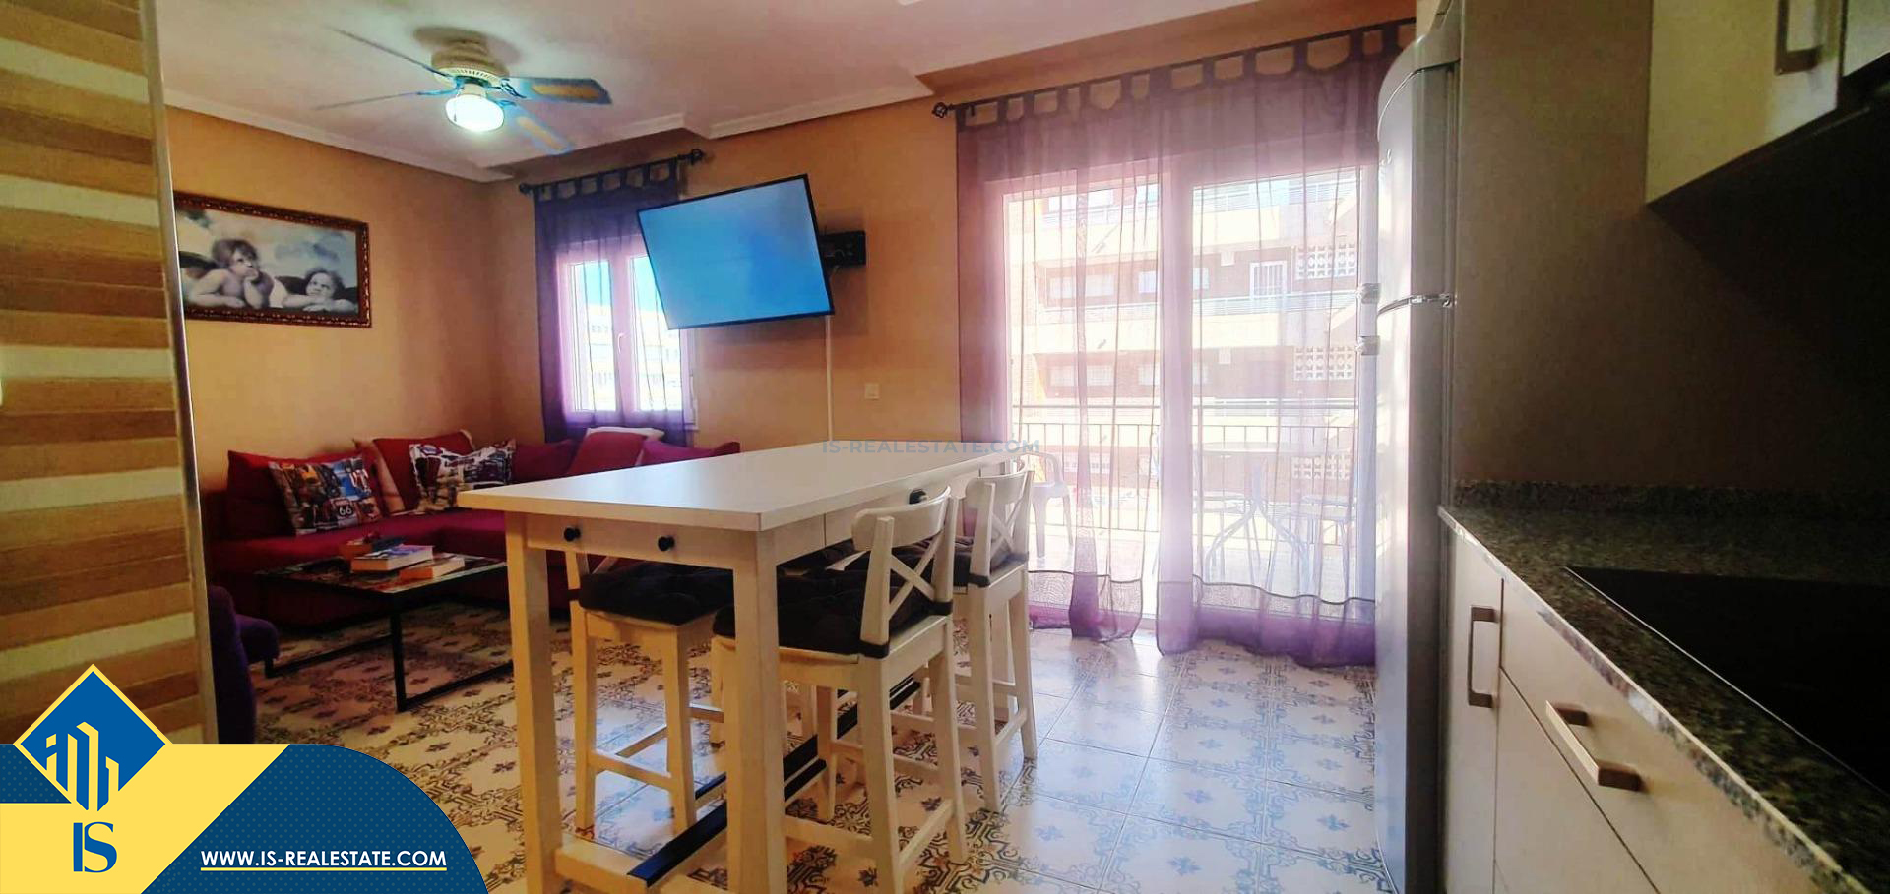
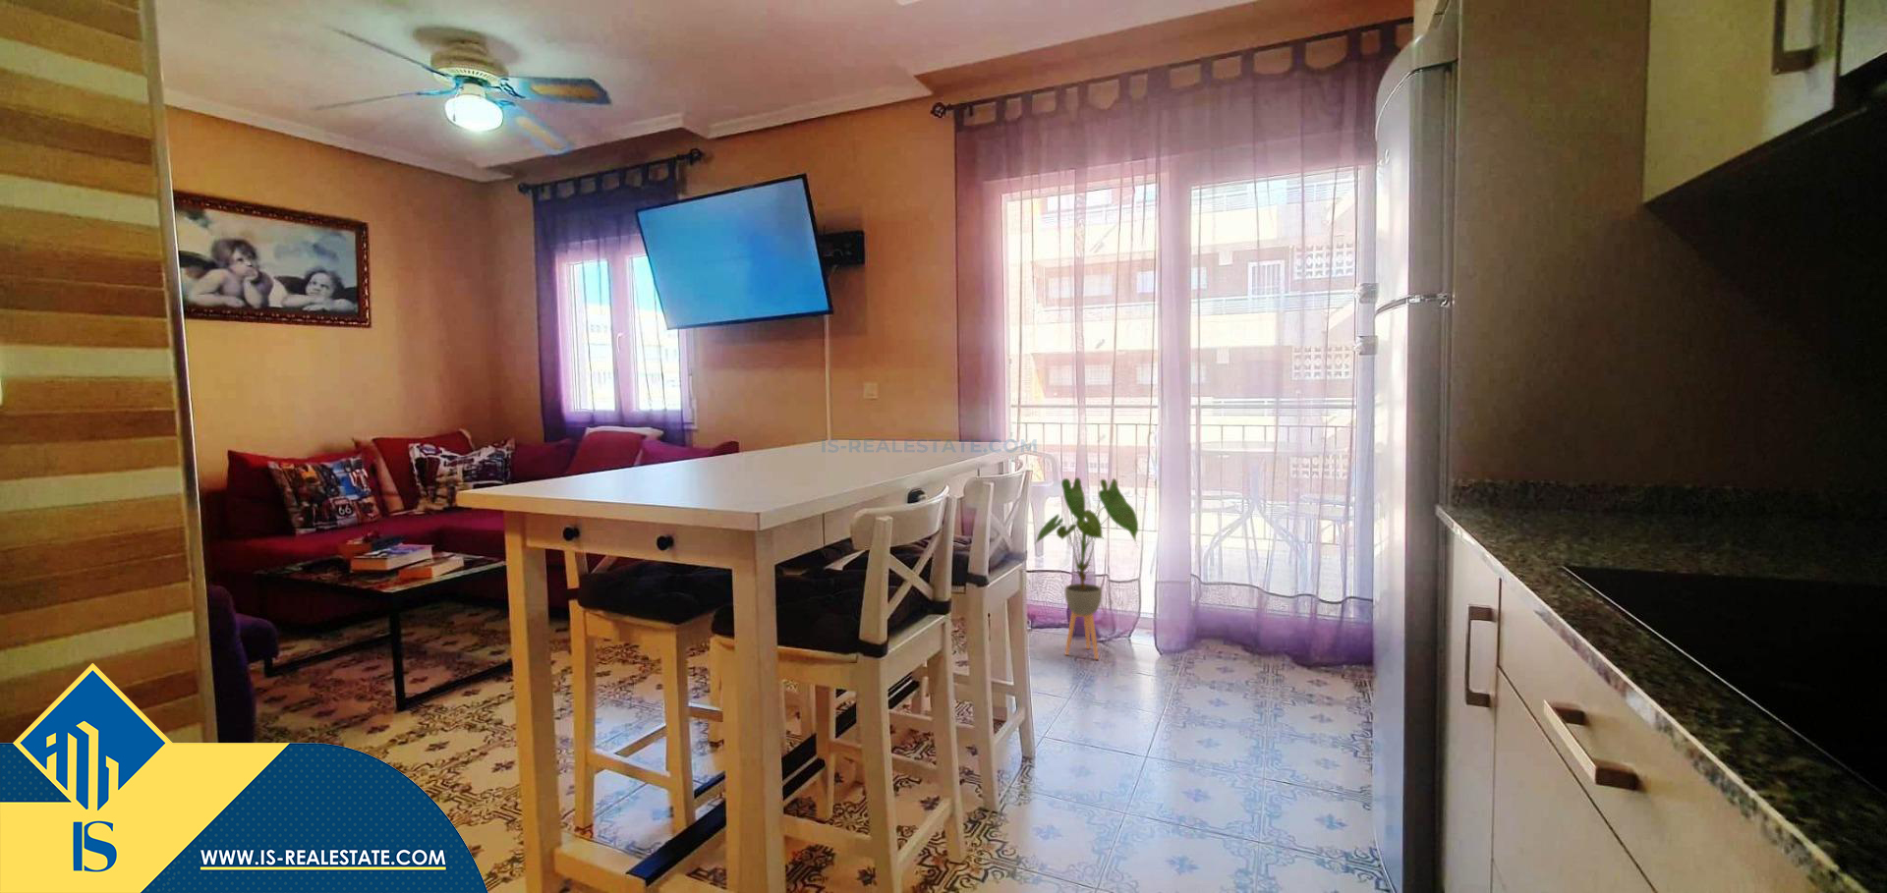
+ house plant [1033,477,1140,661]
